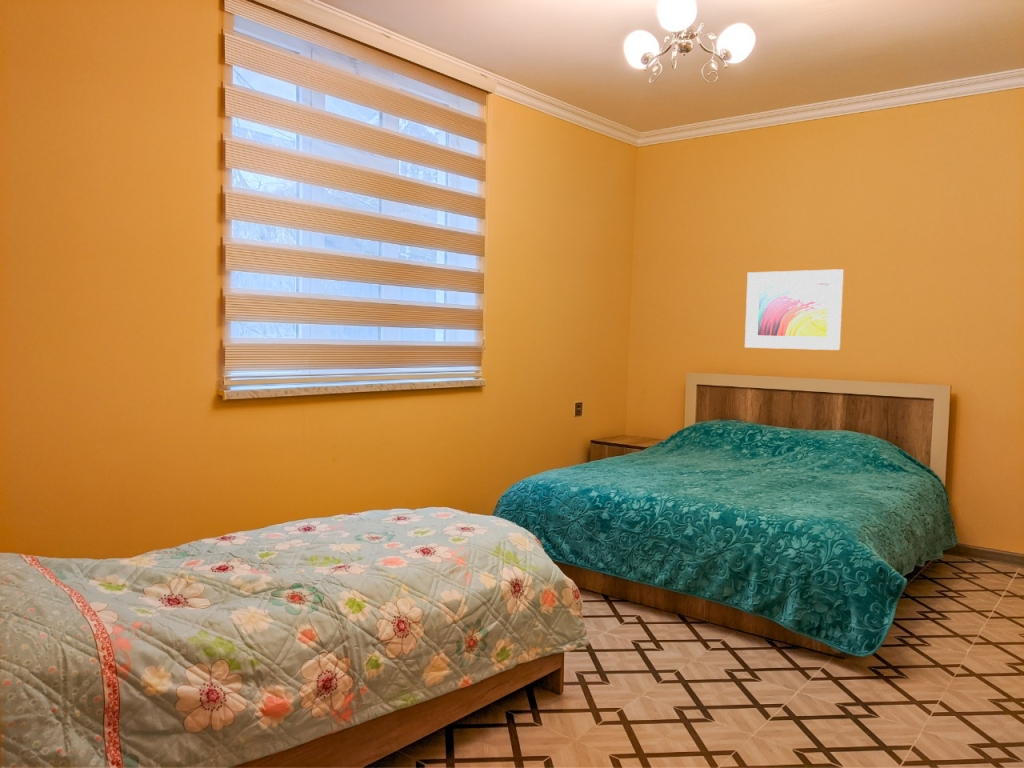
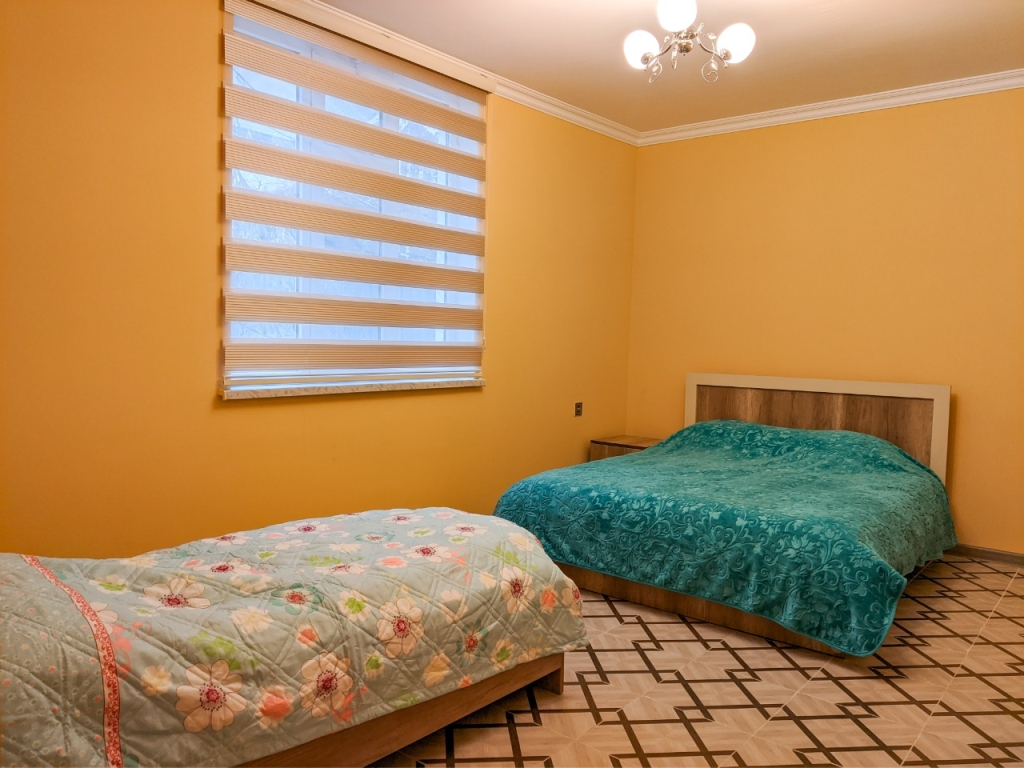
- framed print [744,268,845,351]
